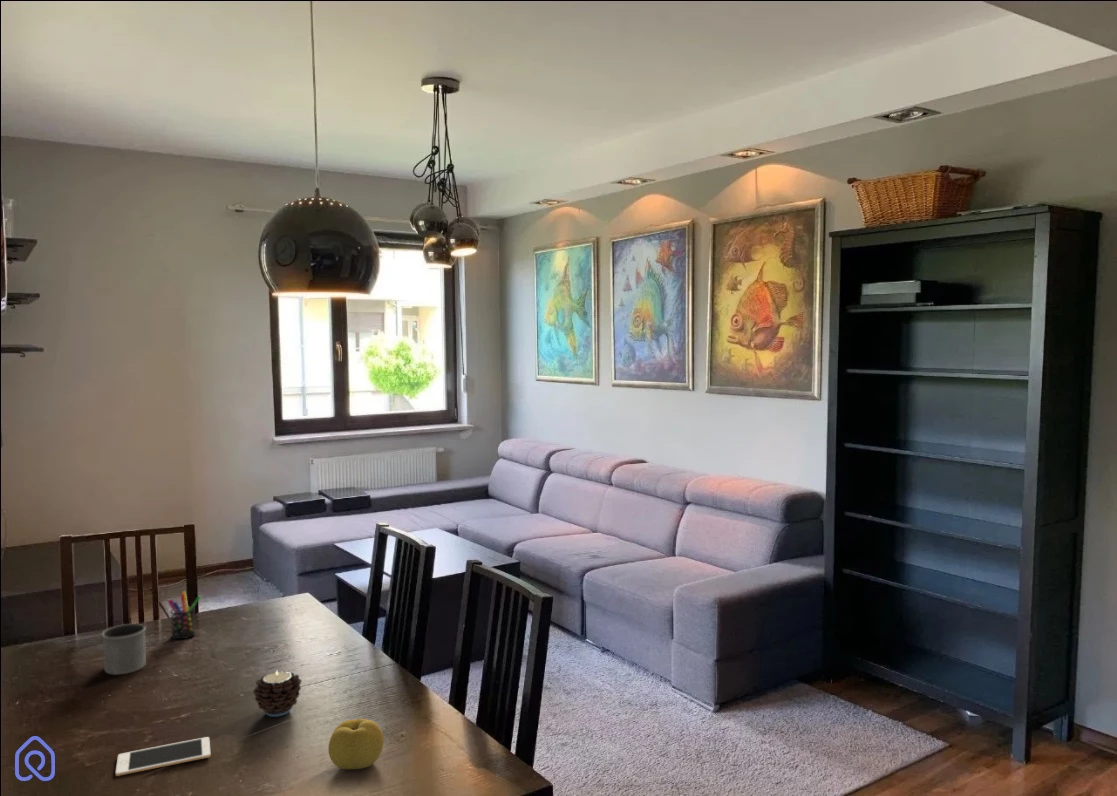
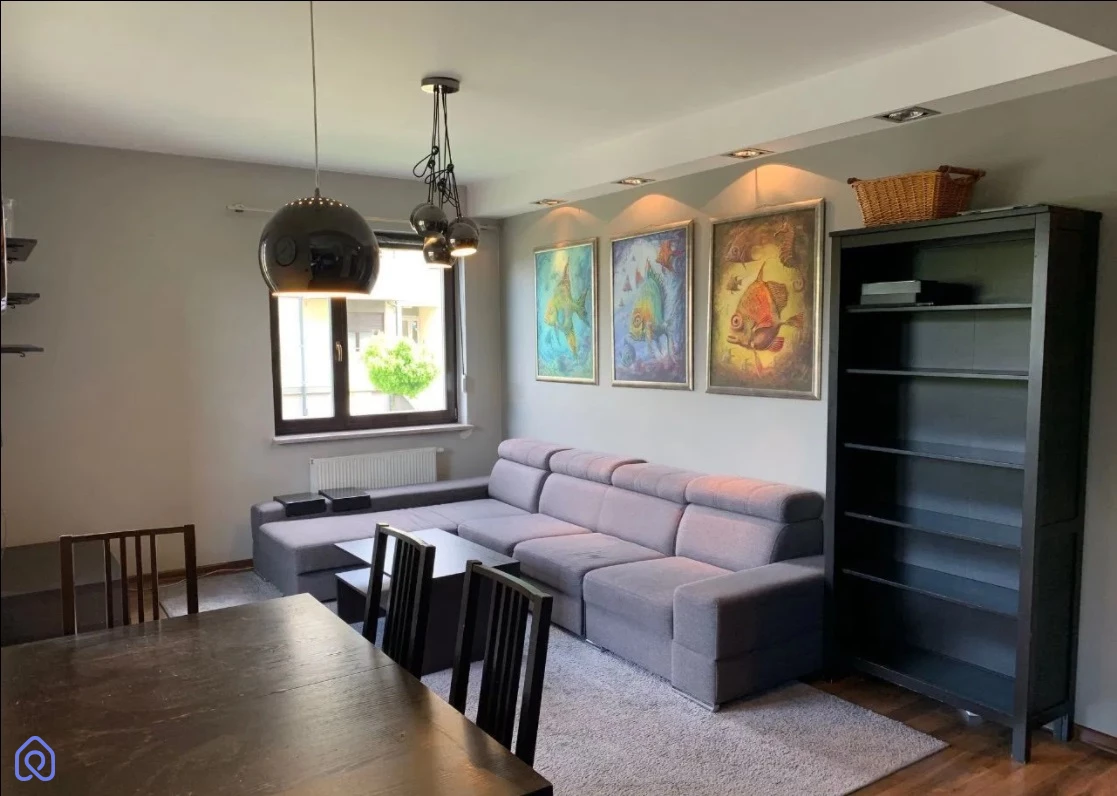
- pen holder [167,590,202,640]
- cell phone [115,736,212,777]
- fruit [328,718,385,770]
- candle [252,670,303,718]
- mug [101,623,147,676]
